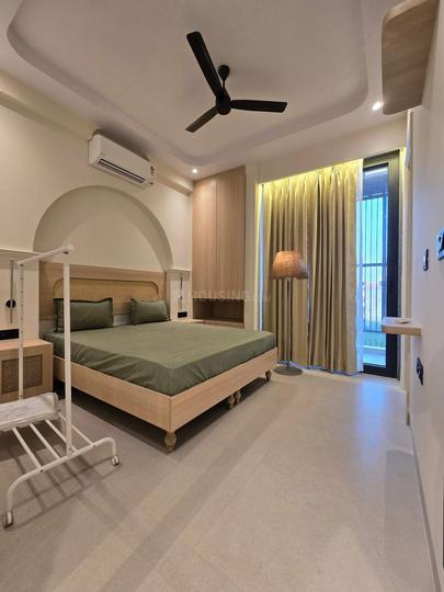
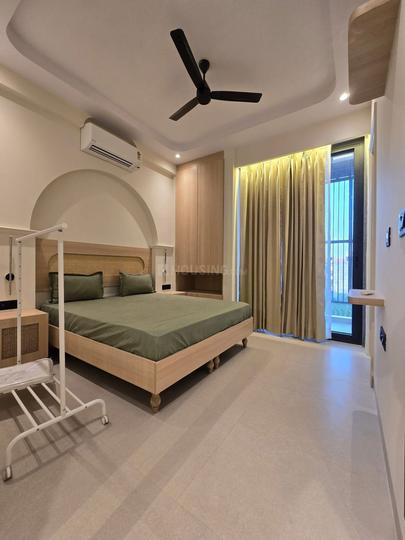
- floor lamp [267,250,310,376]
